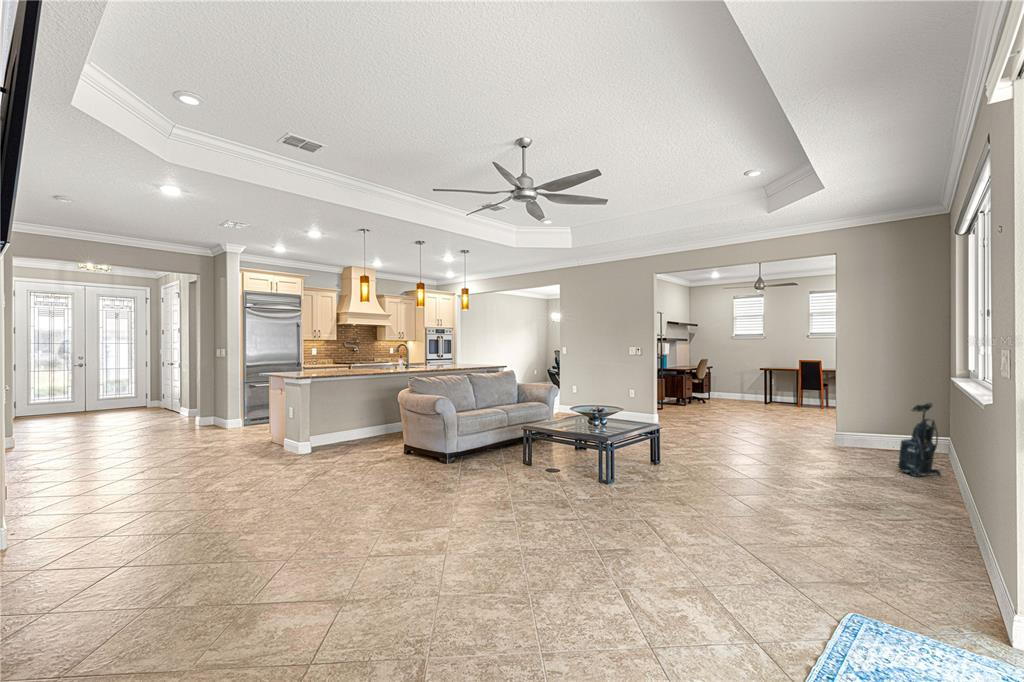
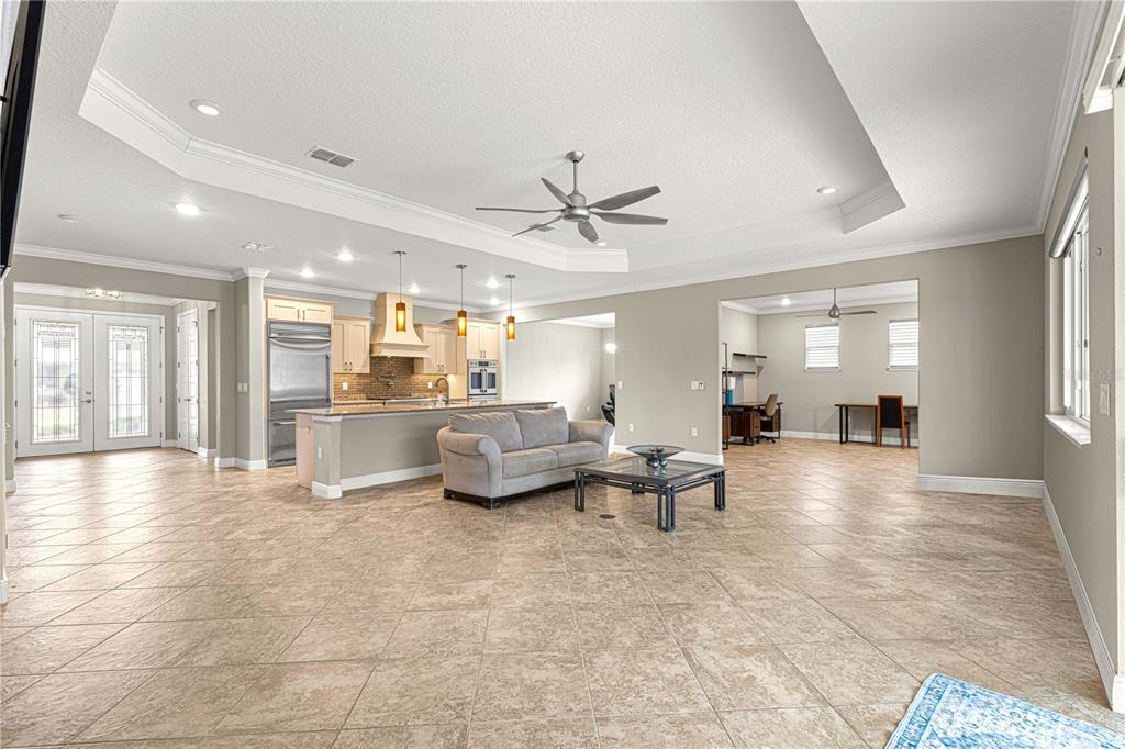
- vacuum cleaner [897,402,942,478]
